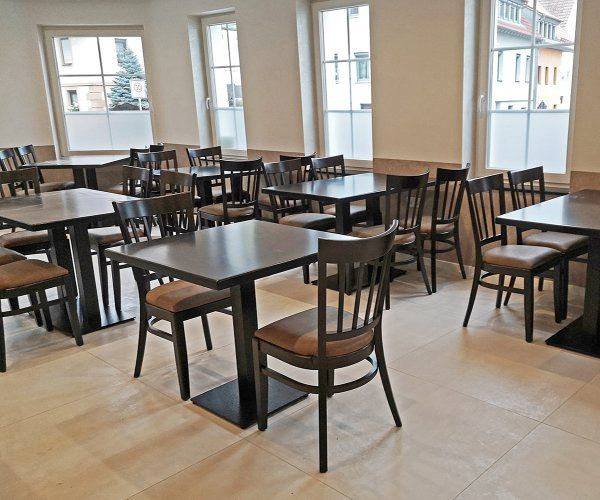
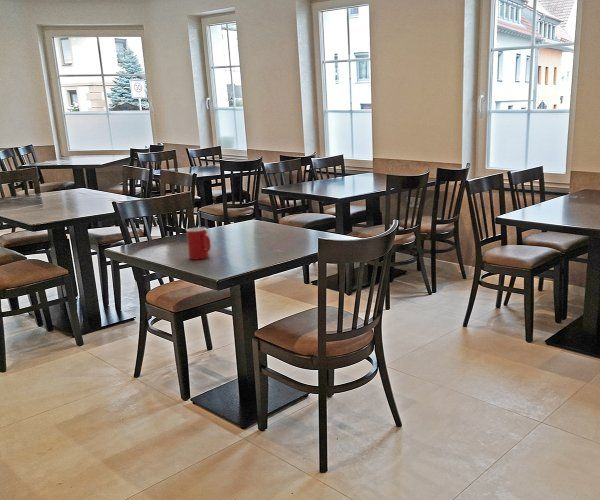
+ cup [185,226,211,261]
